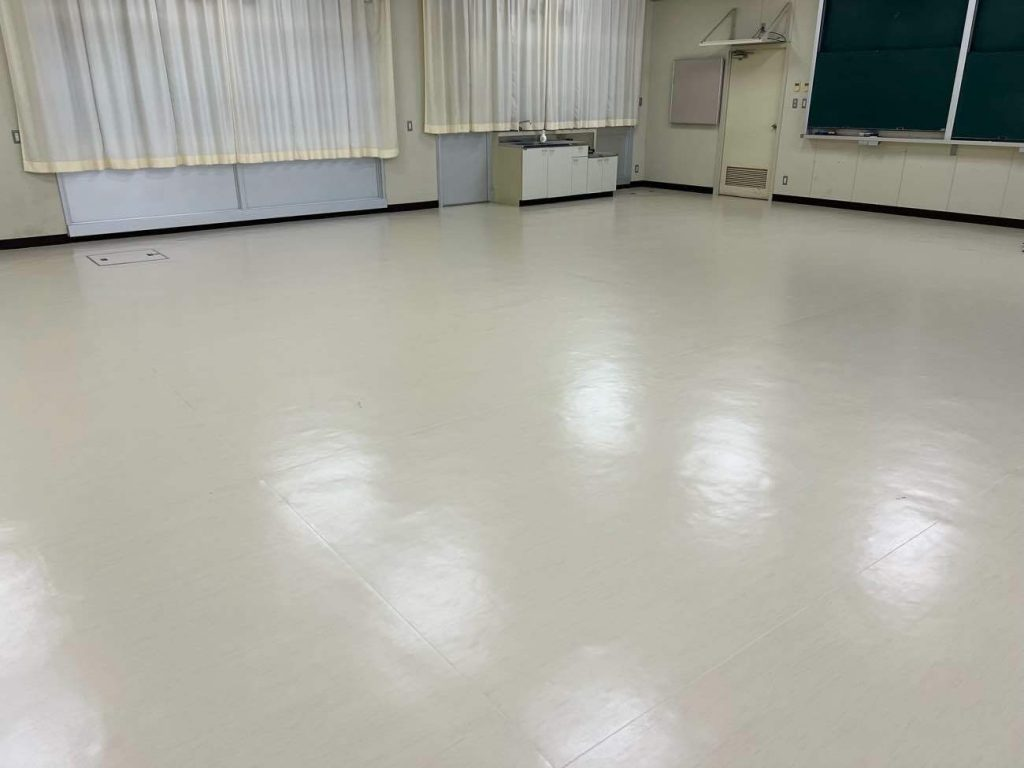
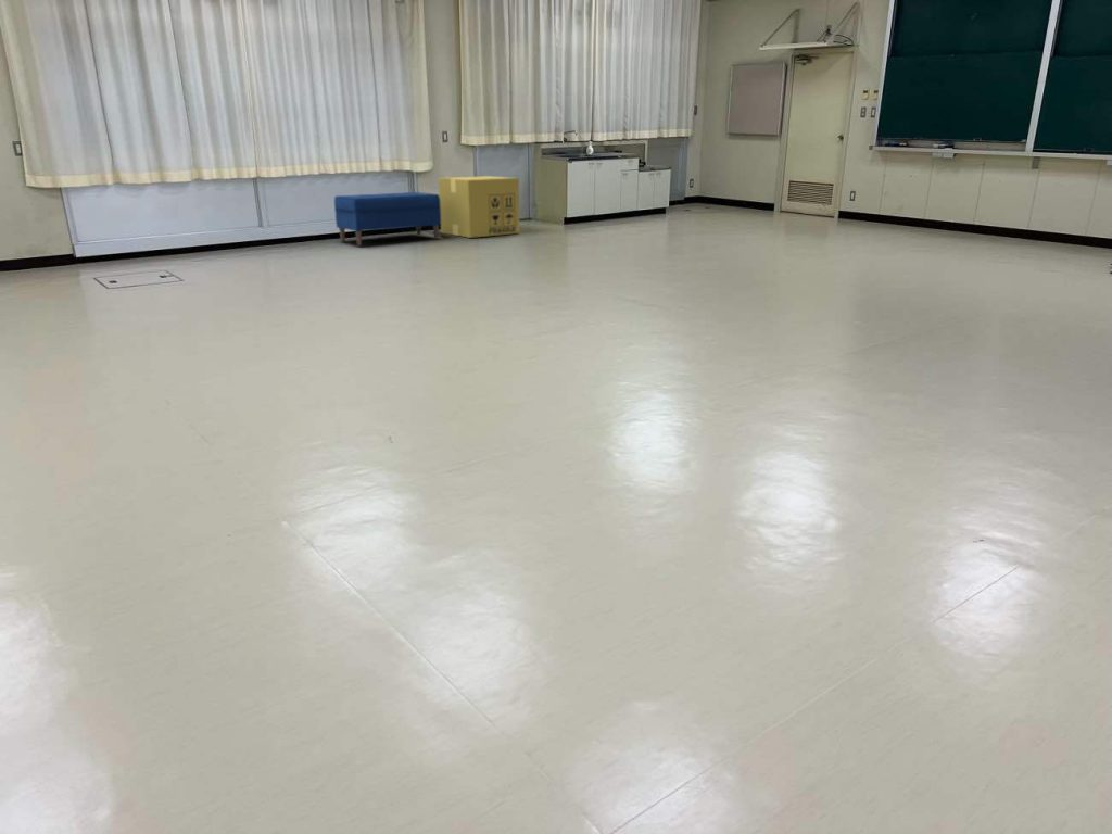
+ bench [333,191,441,247]
+ cardboard box [438,175,521,239]
